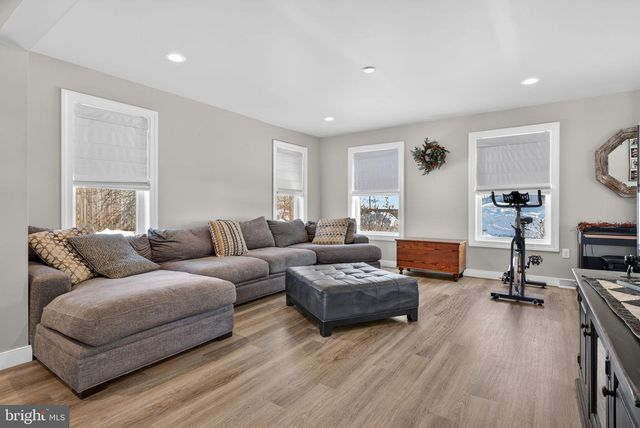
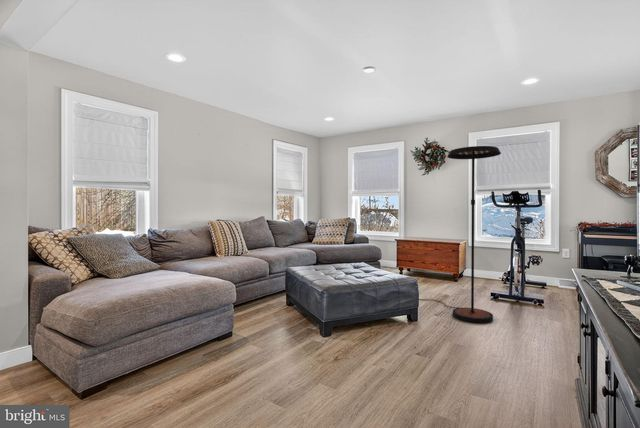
+ floor lamp [418,145,502,324]
